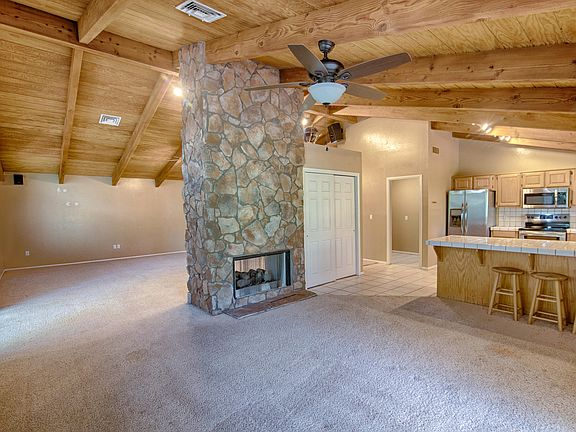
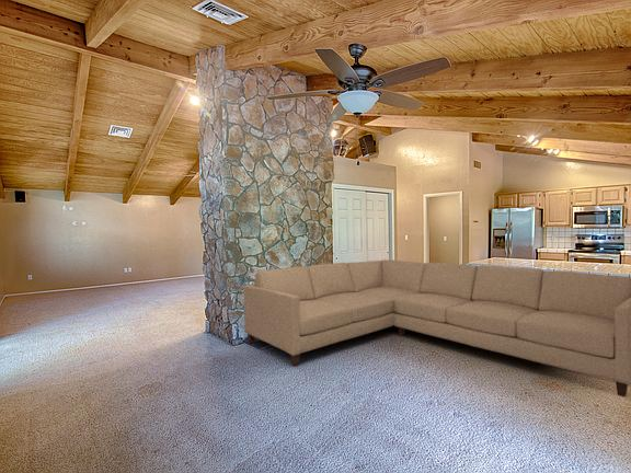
+ sofa [242,258,631,399]
